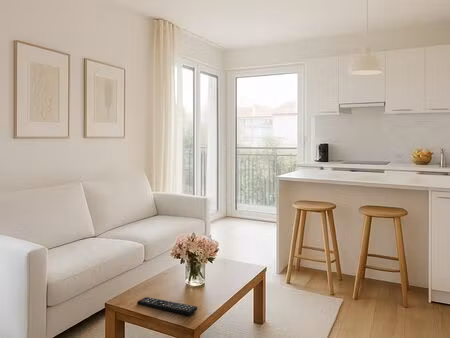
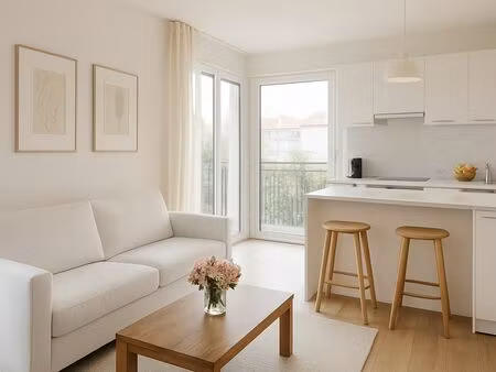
- remote control [136,296,198,316]
